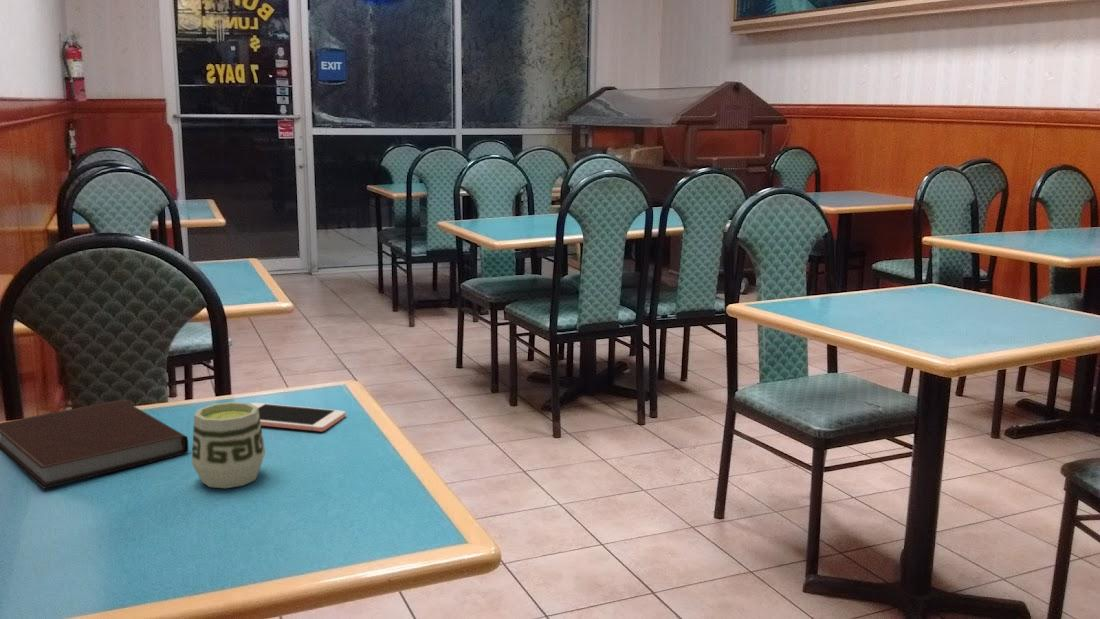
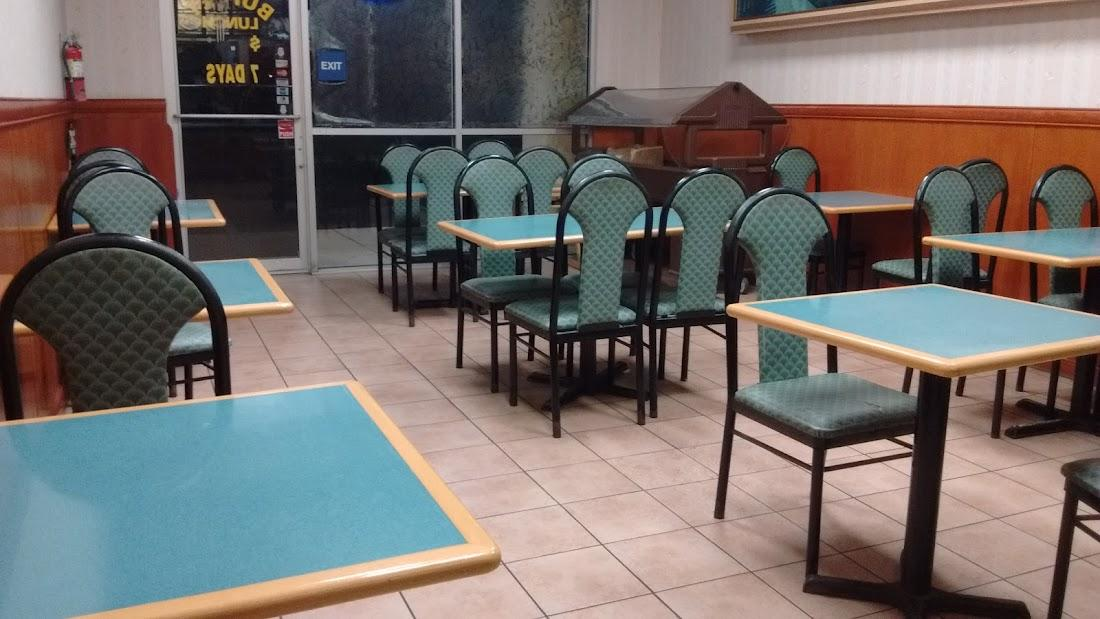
- notebook [0,399,190,490]
- cup [191,401,266,489]
- cell phone [250,402,347,432]
